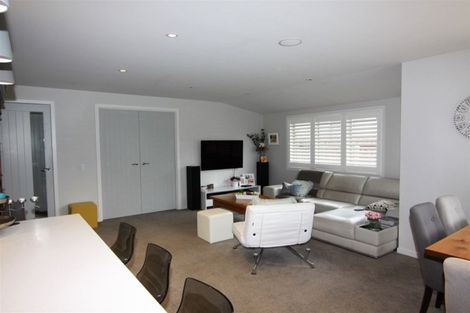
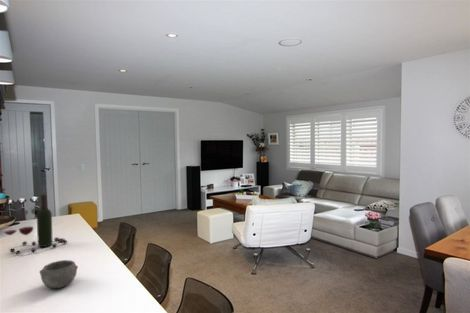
+ wine bottle [3,194,68,256]
+ bowl [39,259,79,289]
